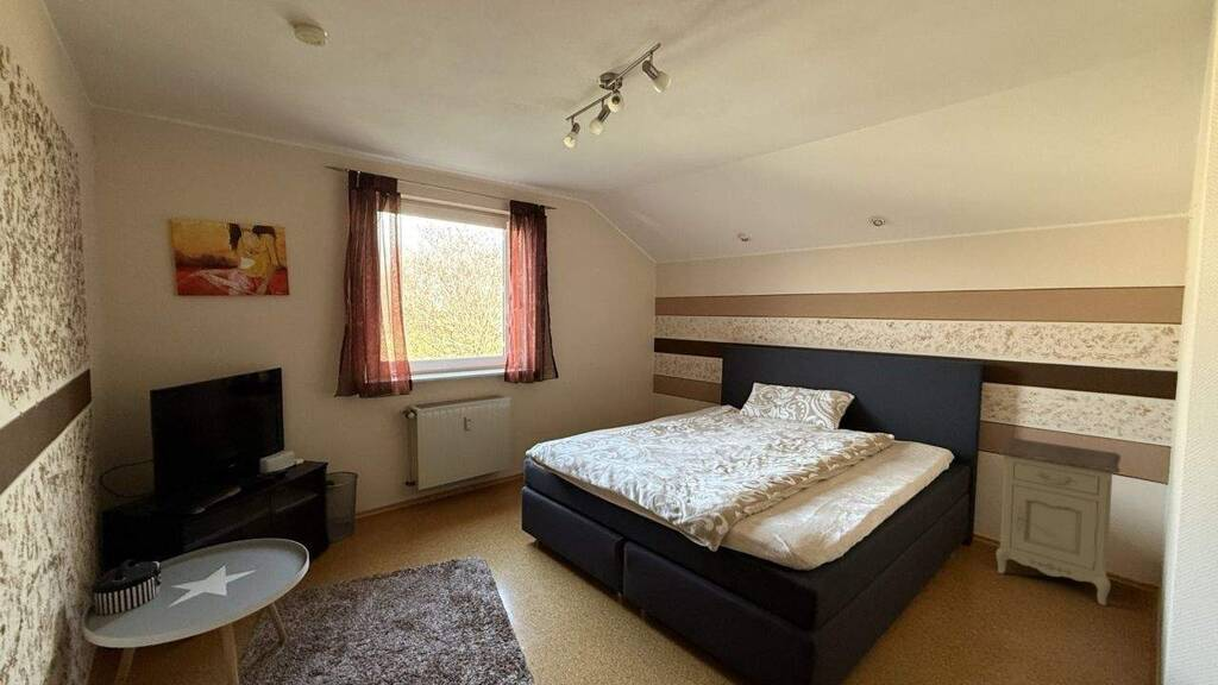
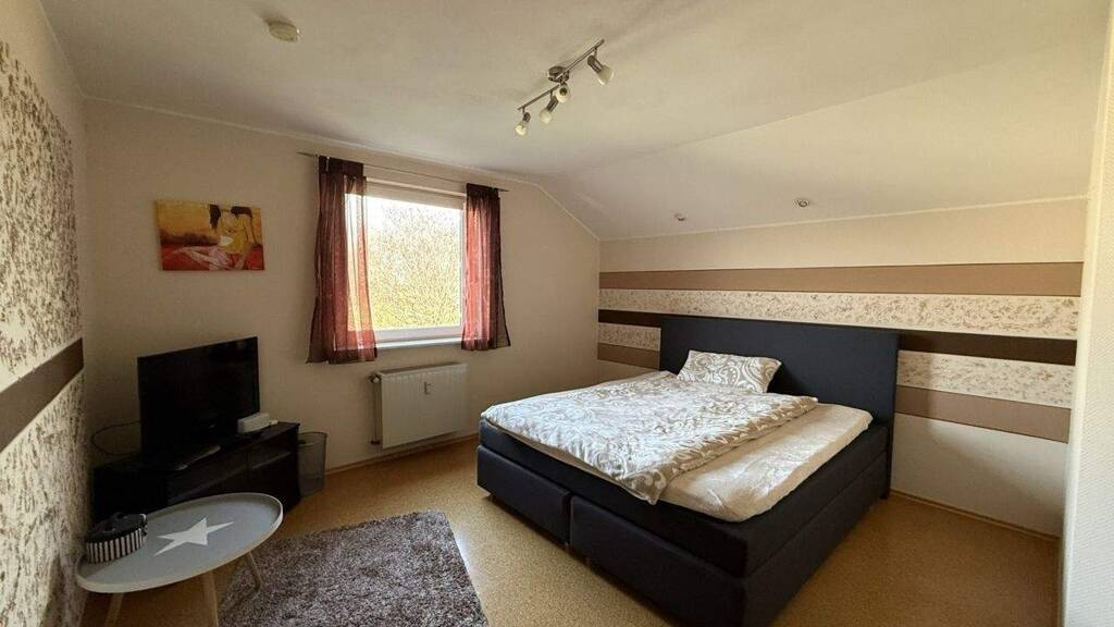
- nightstand [994,436,1122,607]
